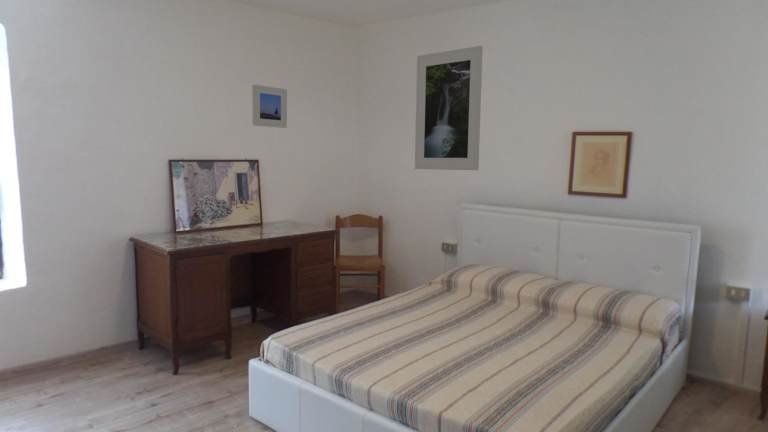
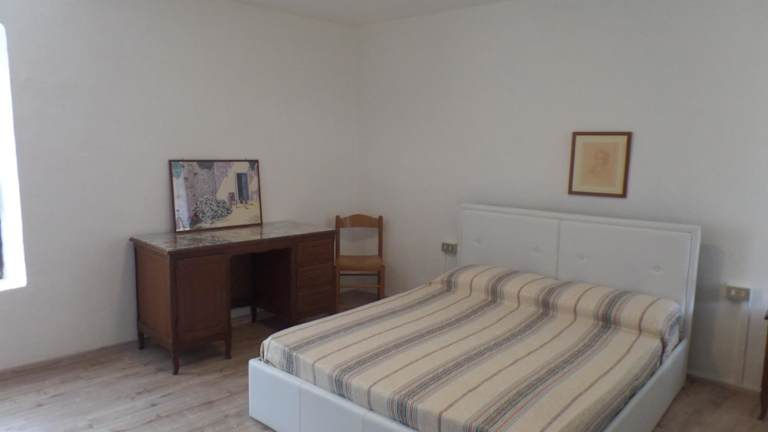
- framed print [251,84,288,129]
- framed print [414,45,484,171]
